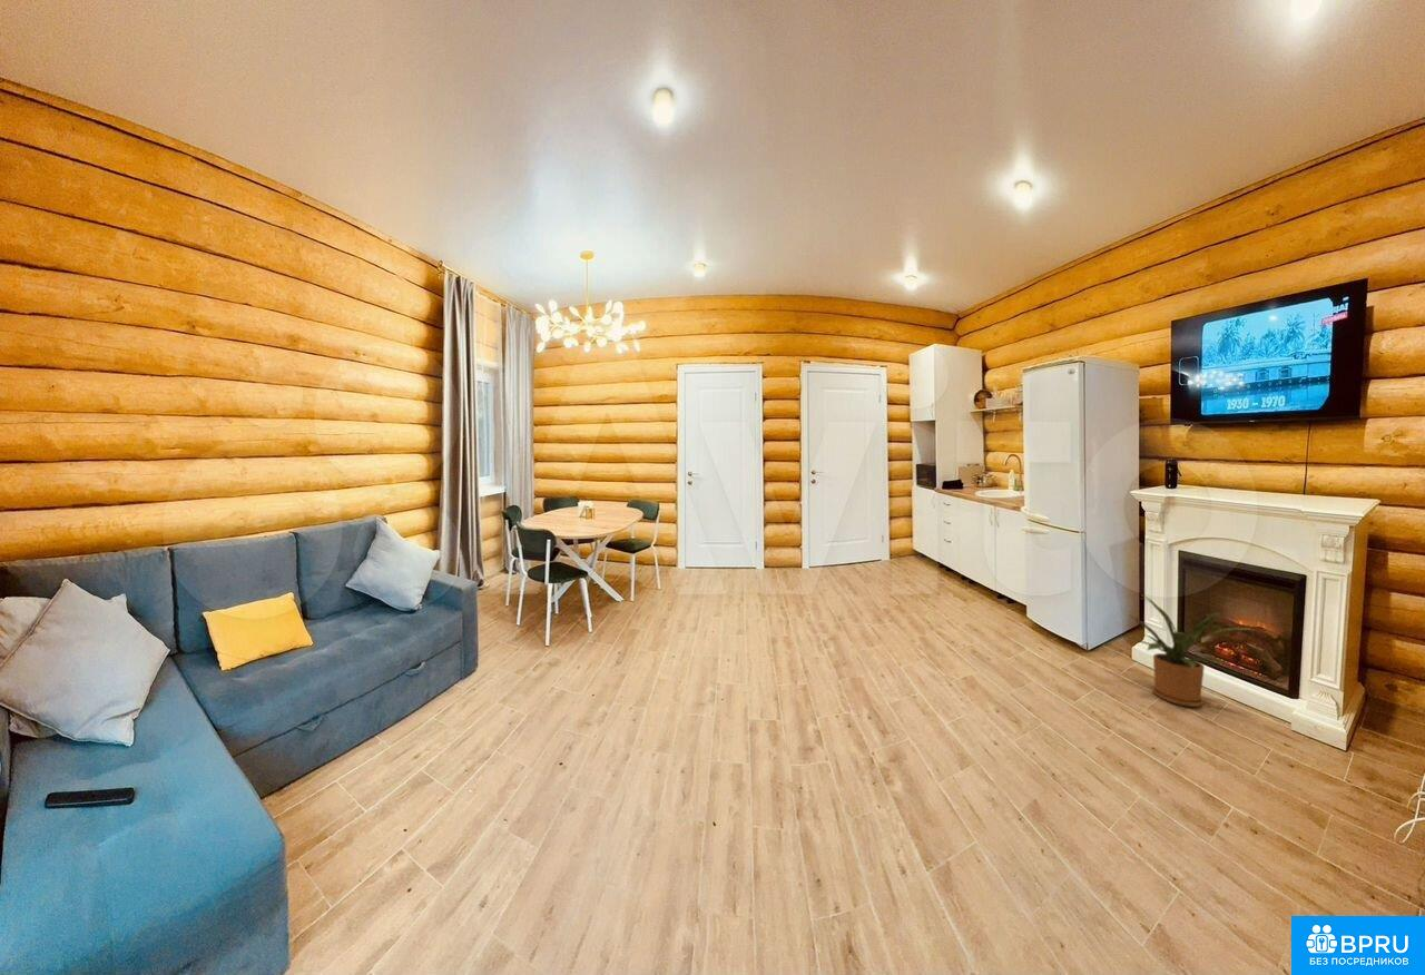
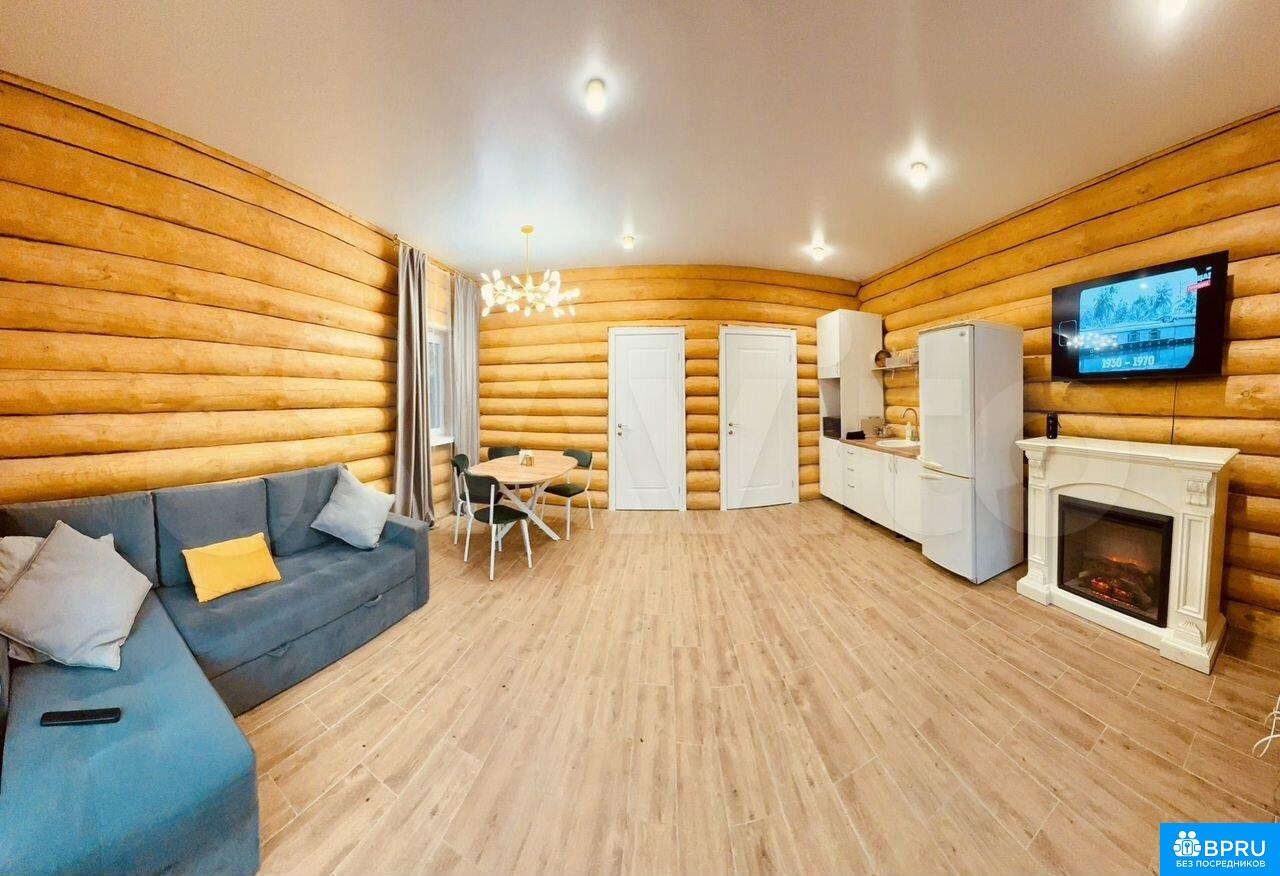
- house plant [1121,592,1256,708]
